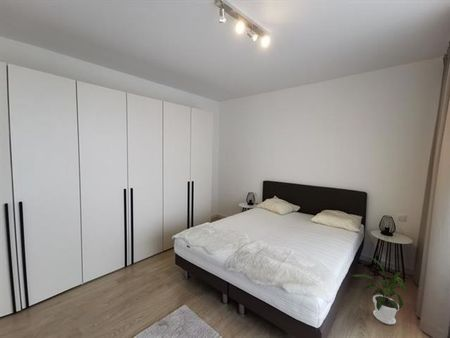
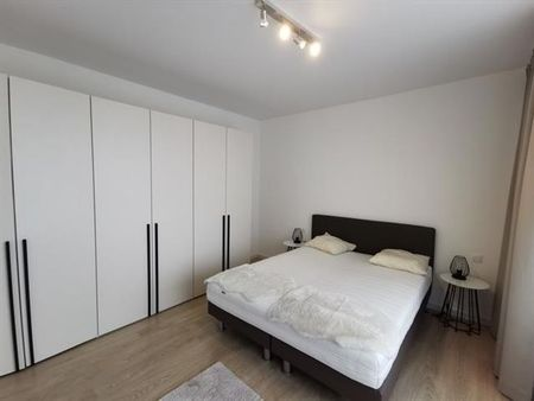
- house plant [350,257,407,325]
